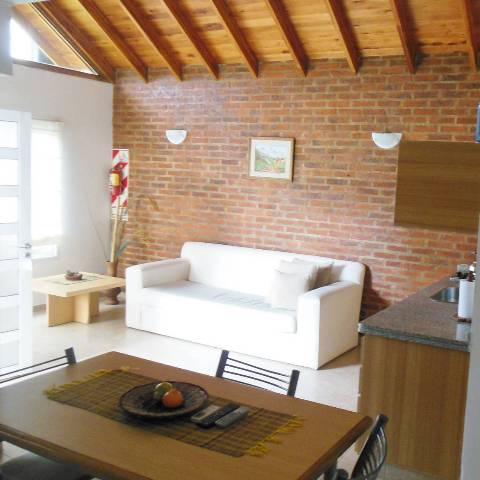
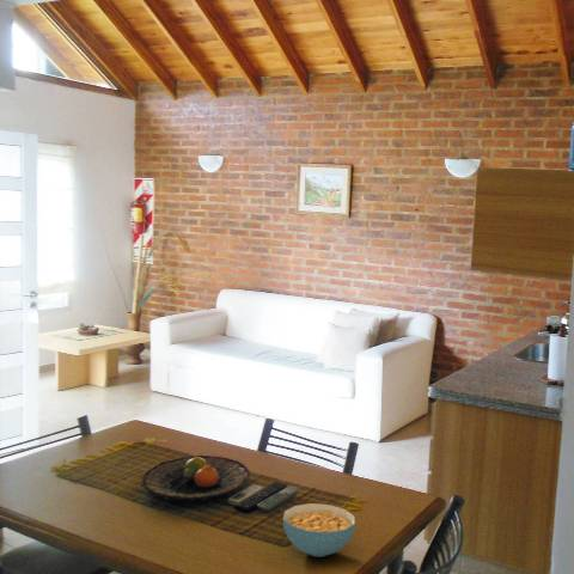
+ cereal bowl [282,502,356,558]
